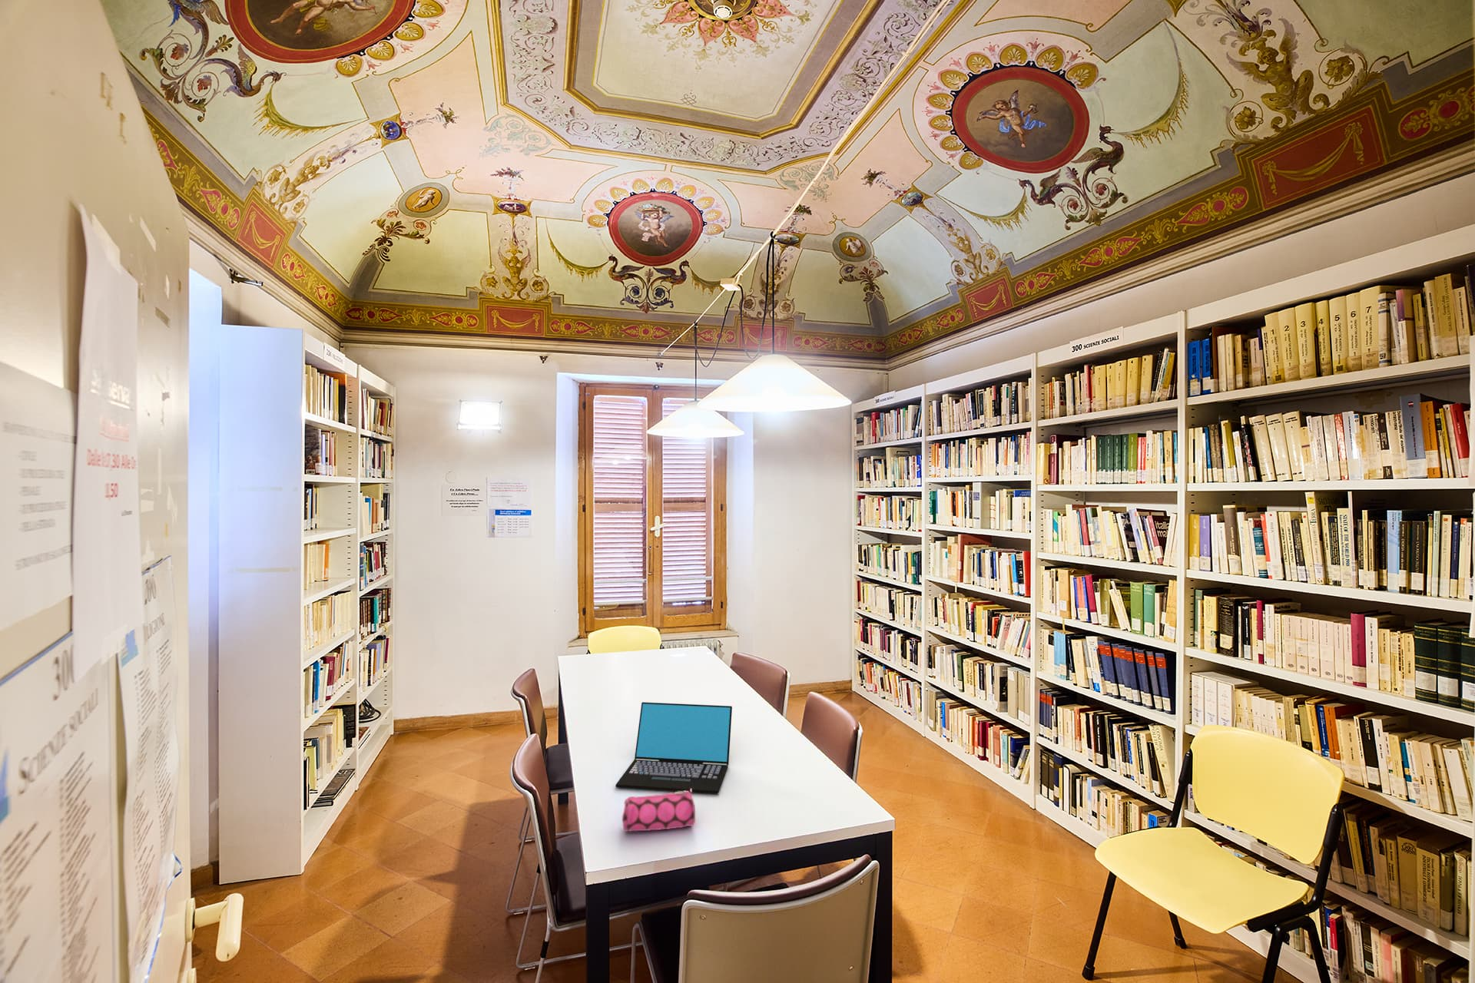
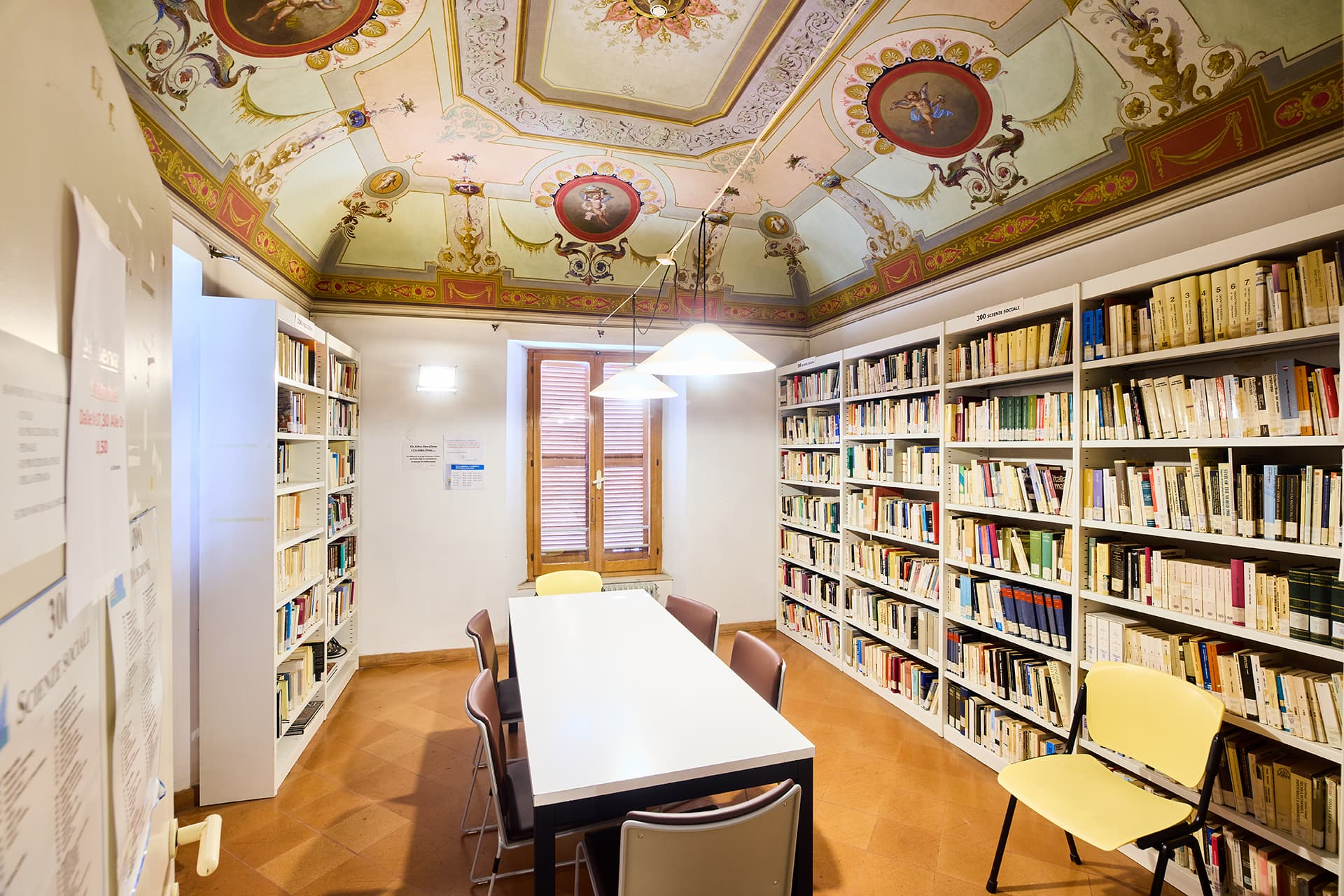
- pencil case [621,789,696,833]
- laptop [615,701,733,794]
